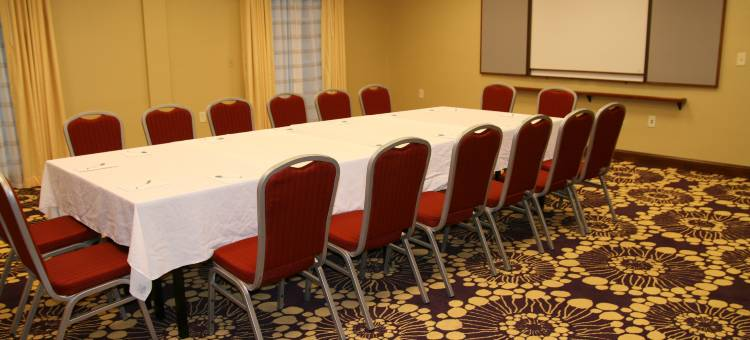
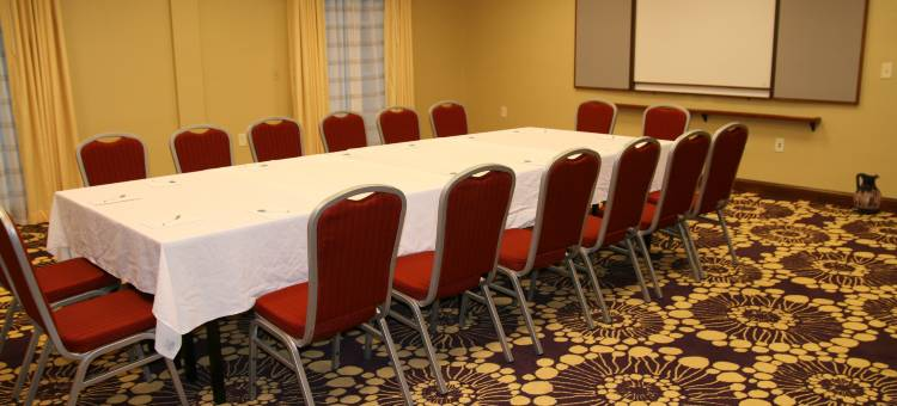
+ ceramic jug [852,172,884,215]
